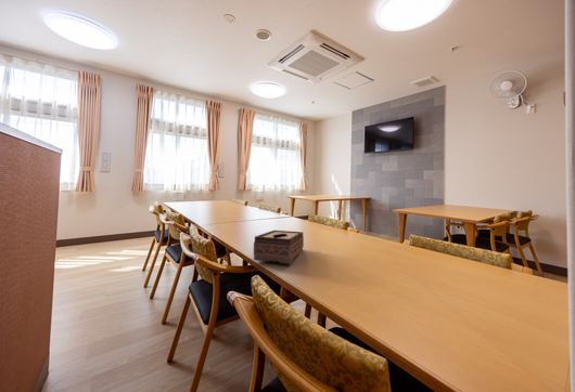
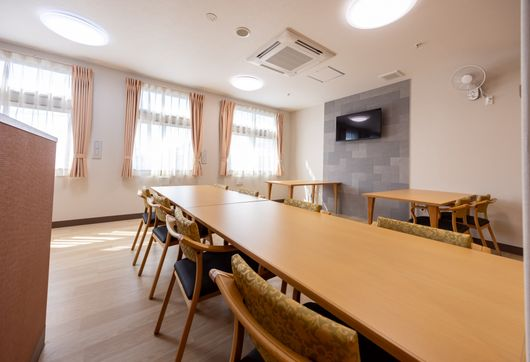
- tissue box [253,230,305,265]
